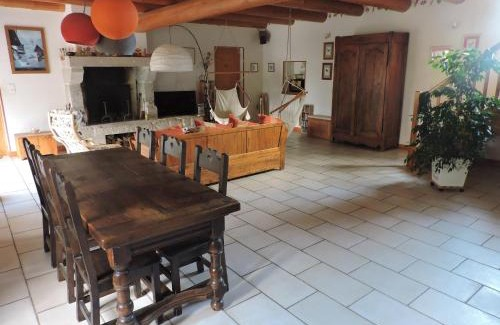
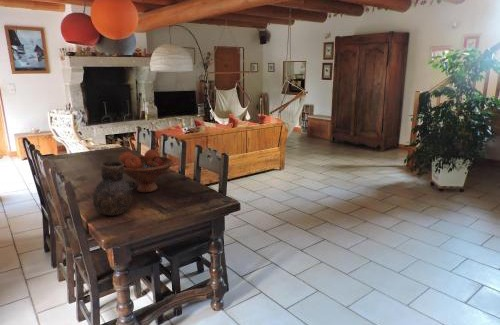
+ vase [92,160,136,217]
+ fruit bowl [118,149,174,193]
